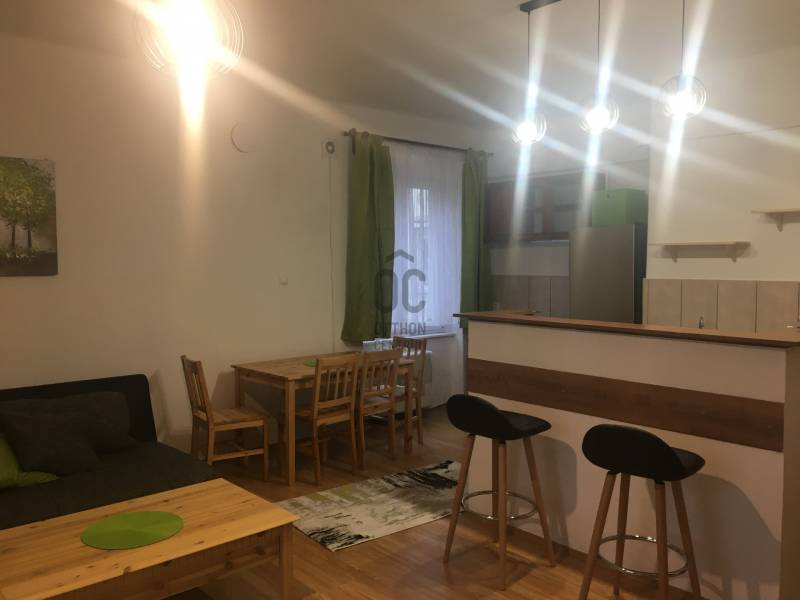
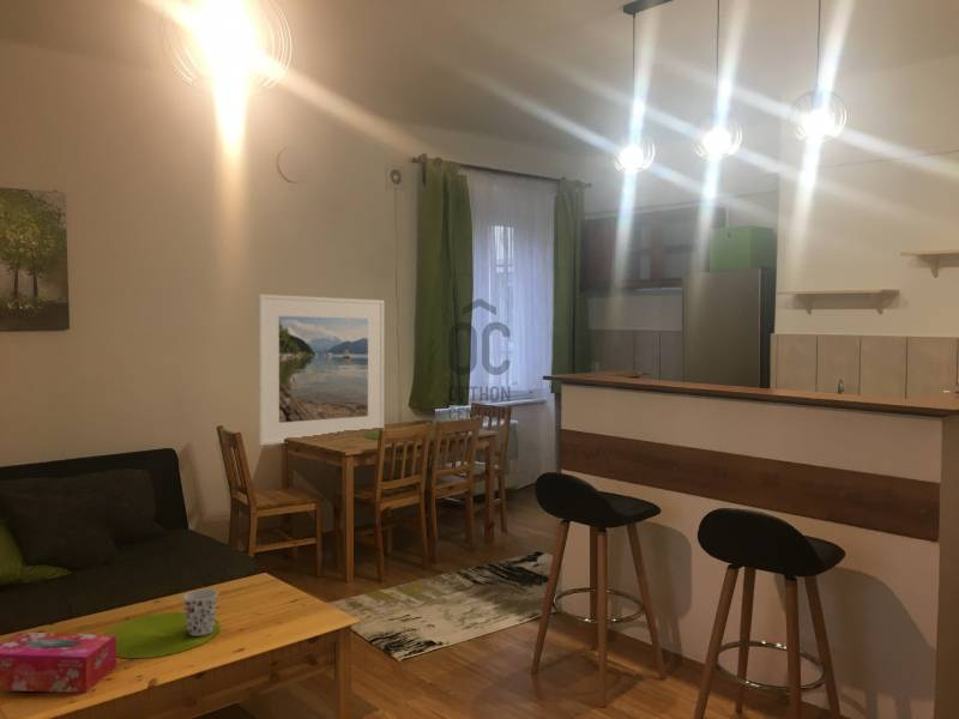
+ cup [182,588,219,638]
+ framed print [257,294,385,447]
+ tissue box [0,632,117,694]
